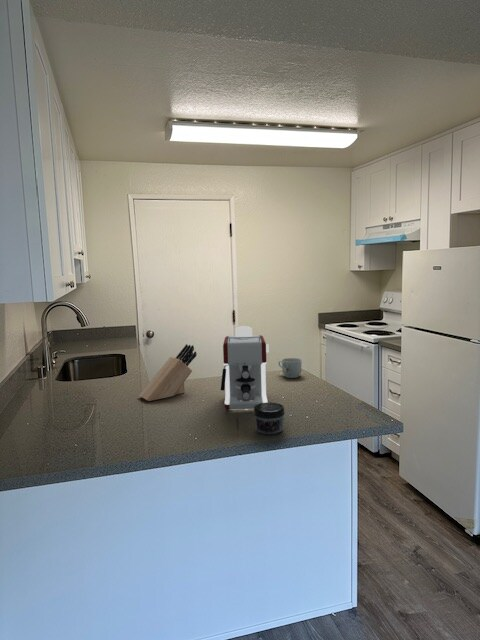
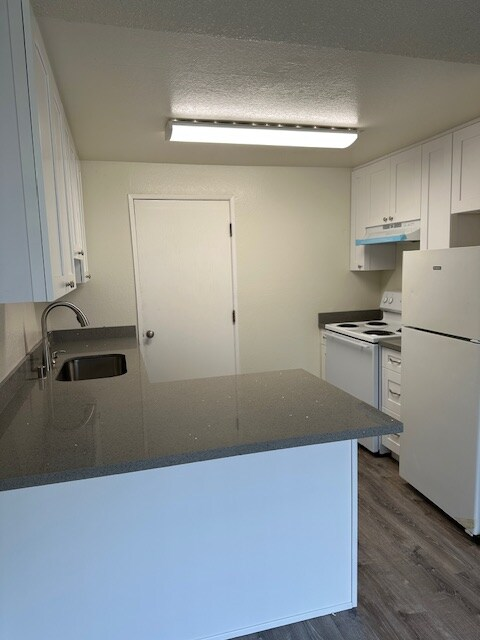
- jar [253,402,286,435]
- knife block [138,343,197,402]
- mug [277,357,302,379]
- coffee maker [220,325,270,411]
